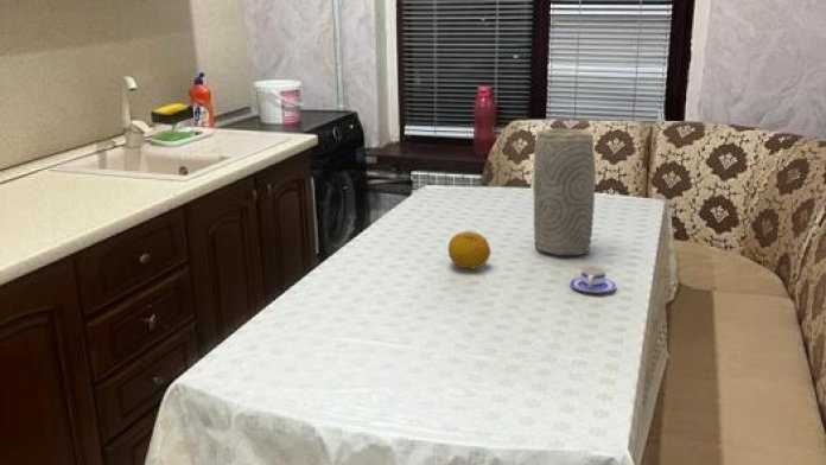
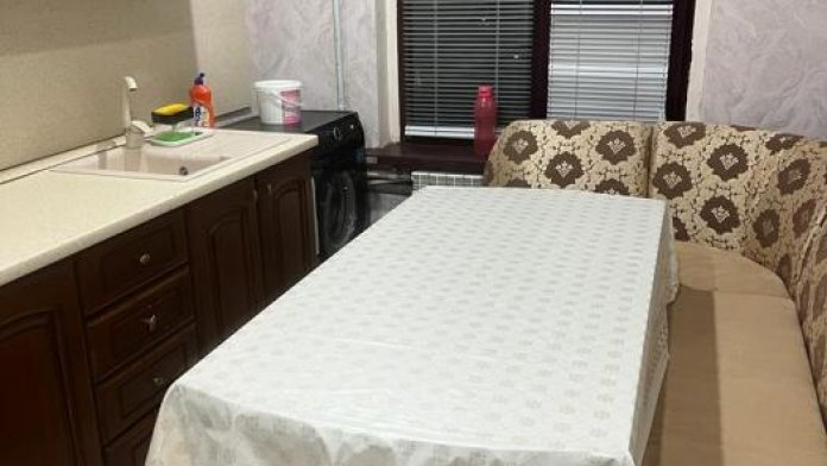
- teacup [568,265,617,293]
- fruit [447,230,491,269]
- vase [532,128,597,256]
